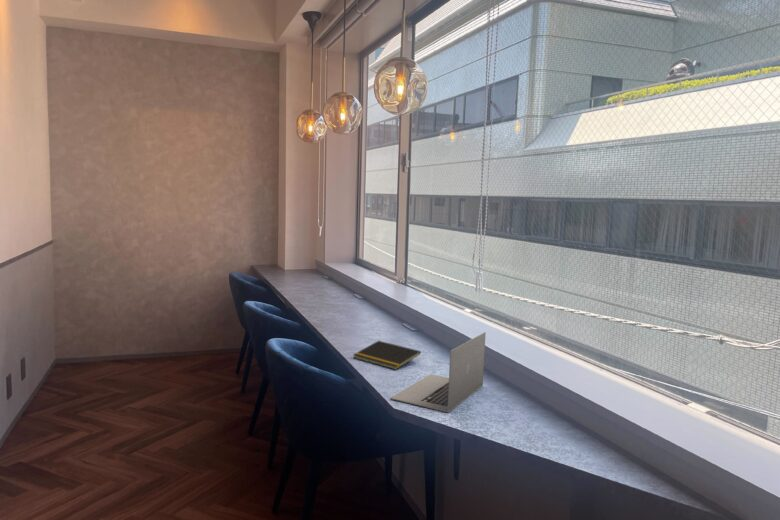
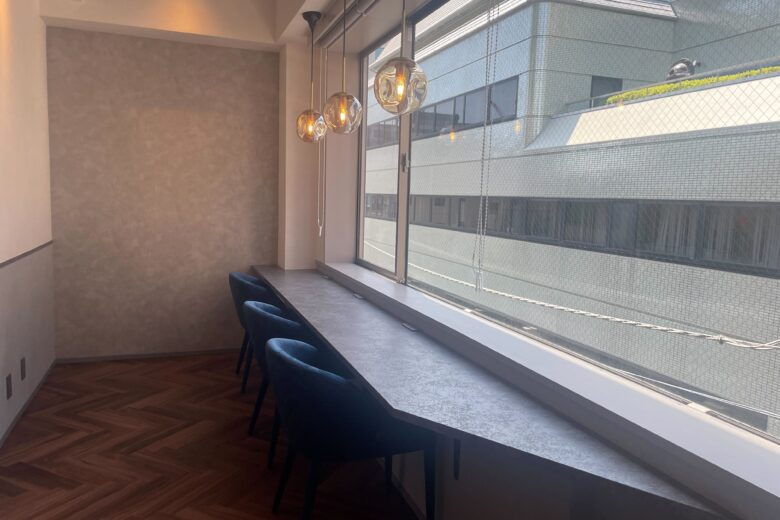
- notepad [352,340,422,371]
- laptop [389,331,486,413]
